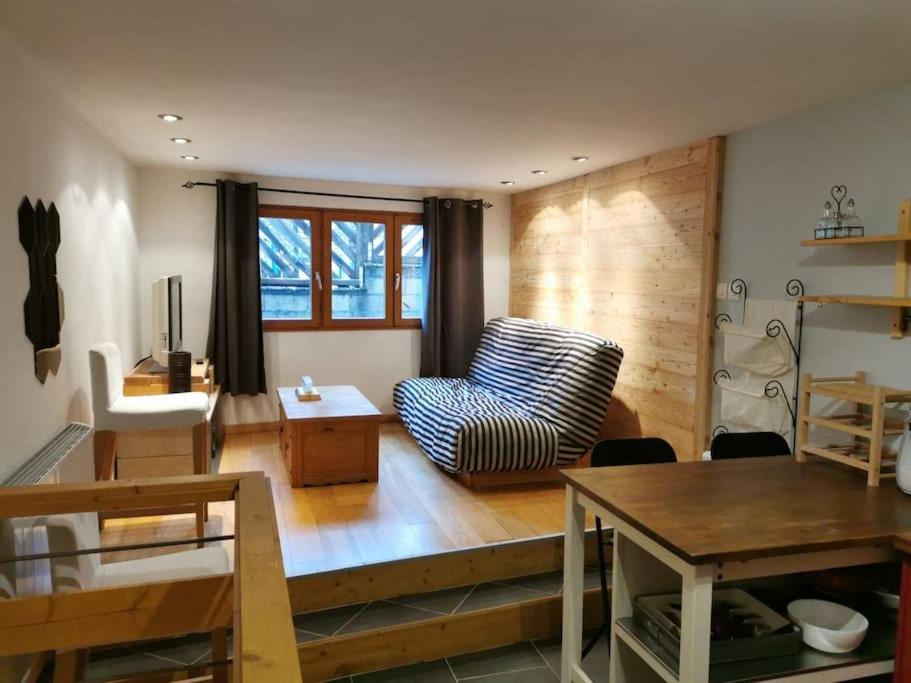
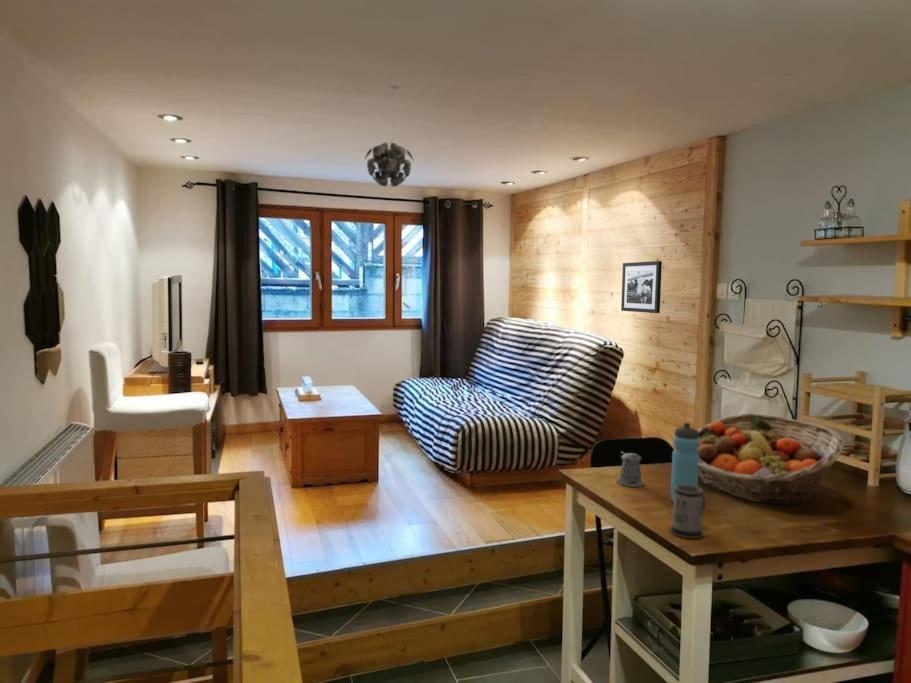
+ mug [669,485,706,540]
+ pendant light [364,84,415,188]
+ pepper shaker [616,450,645,488]
+ fruit basket [696,413,845,506]
+ water bottle [670,422,699,503]
+ picture frame [620,260,663,314]
